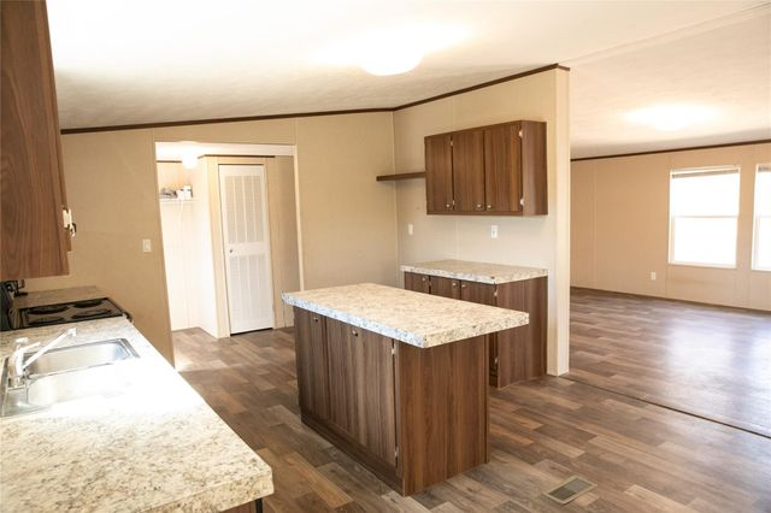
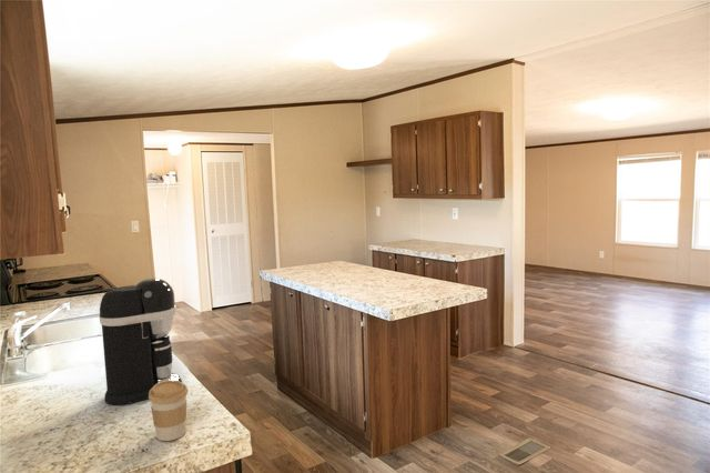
+ coffee maker [98,278,183,405]
+ coffee cup [148,380,189,442]
